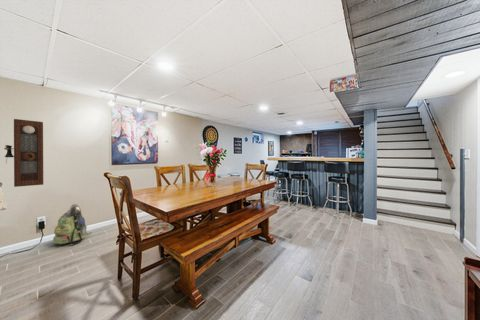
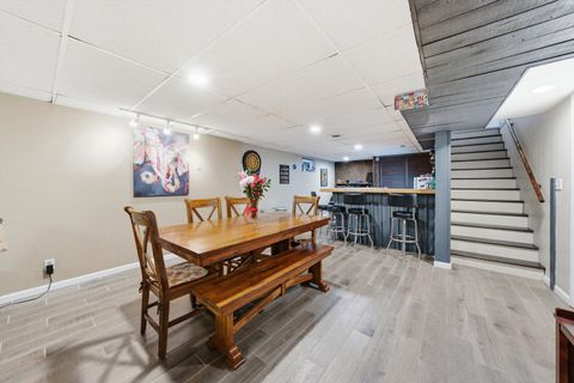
- pendulum clock [3,118,44,188]
- backpack [52,203,93,245]
